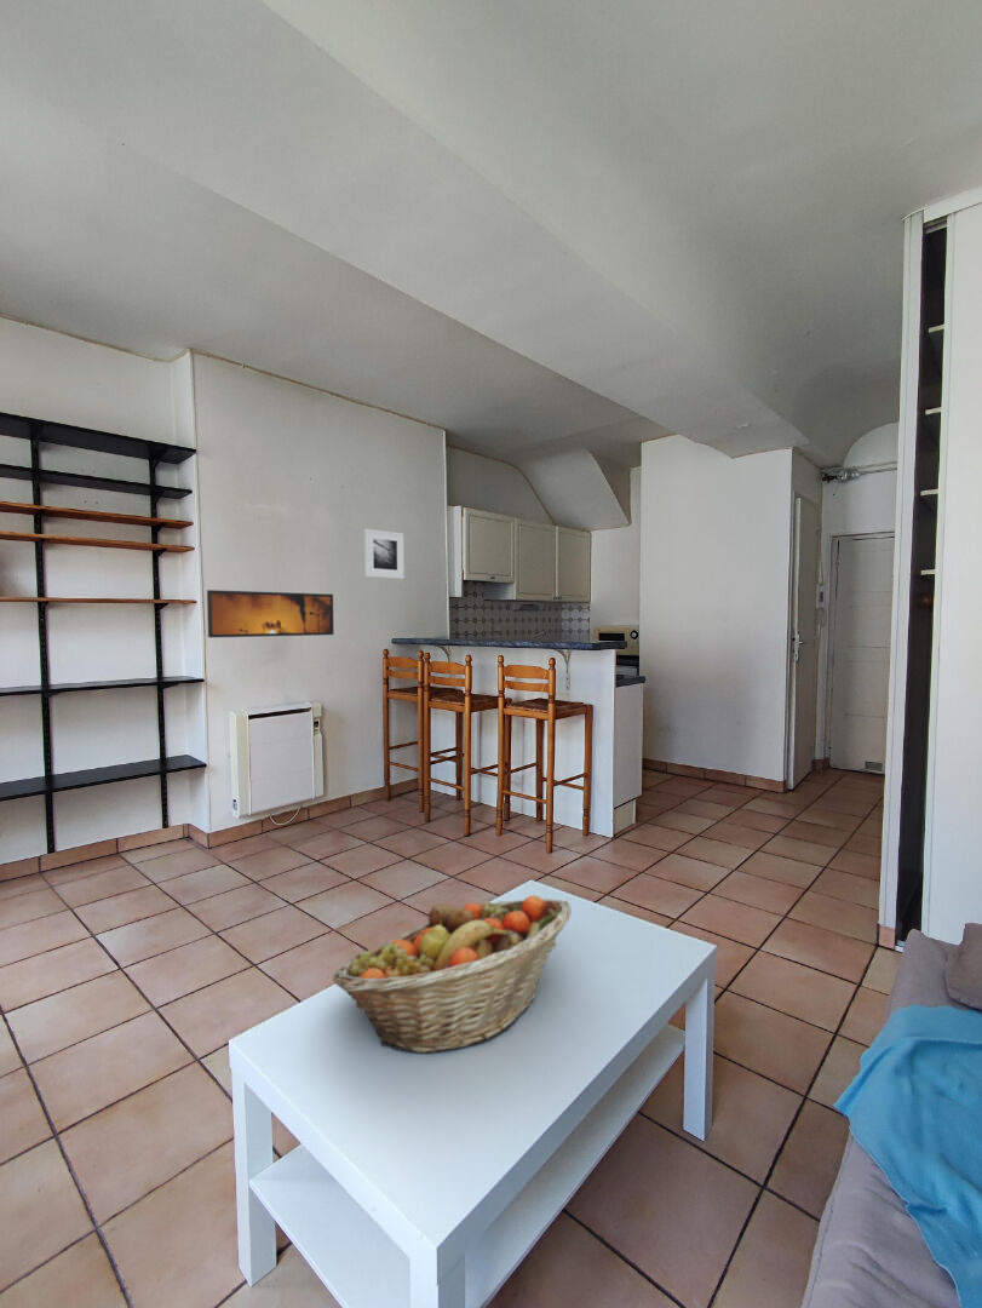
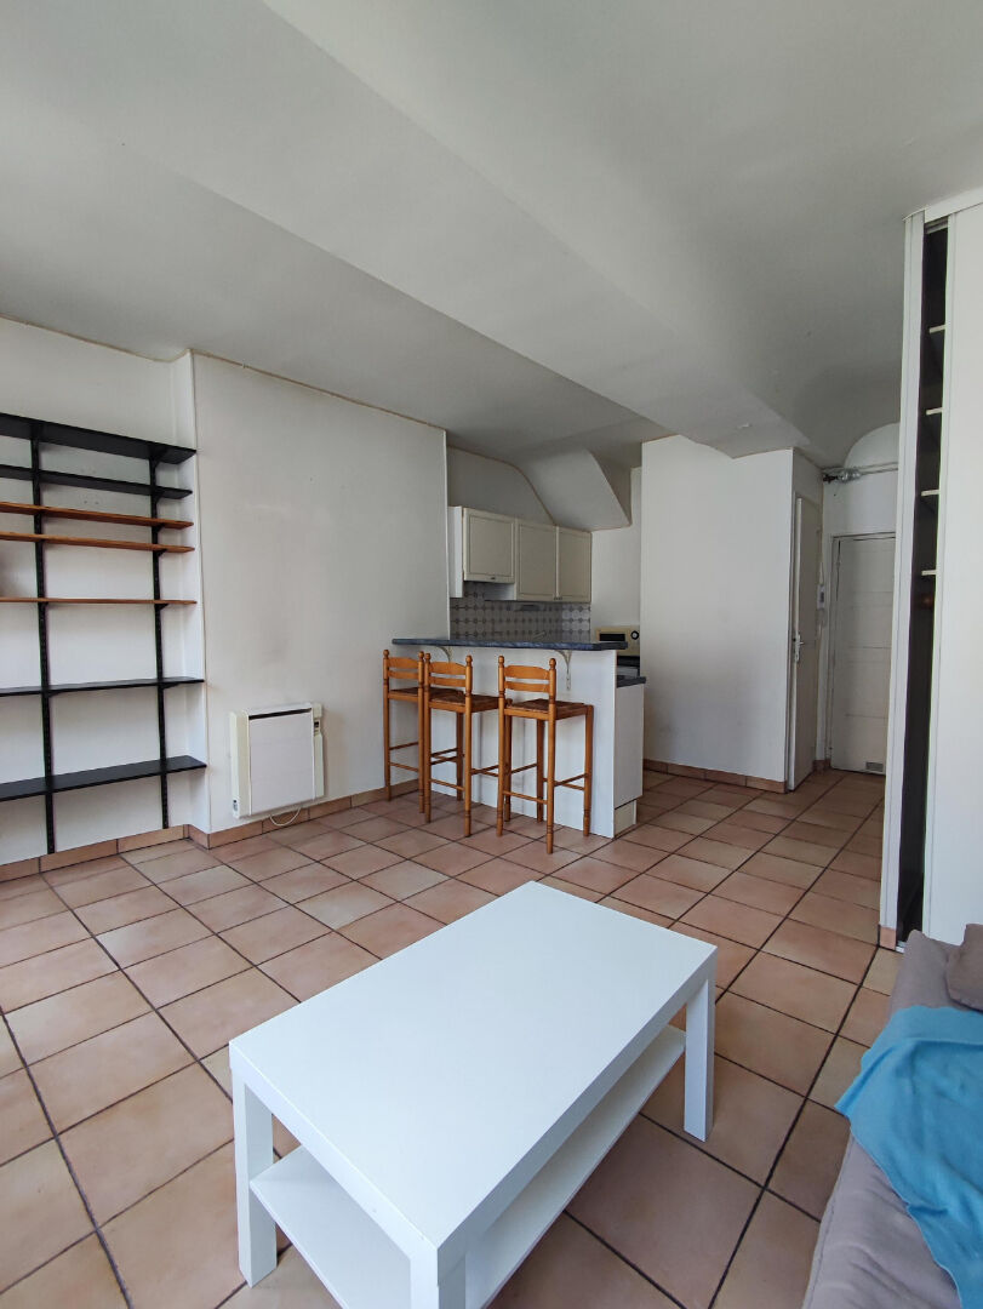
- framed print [363,528,406,580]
- fruit basket [332,894,573,1054]
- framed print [206,589,335,638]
